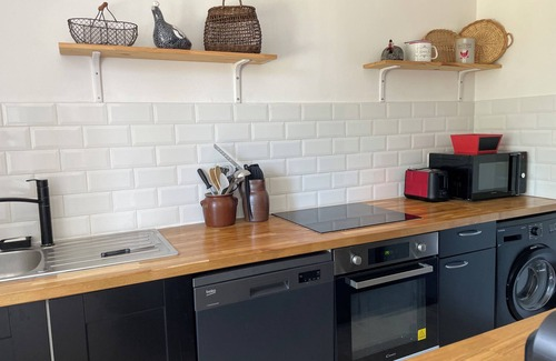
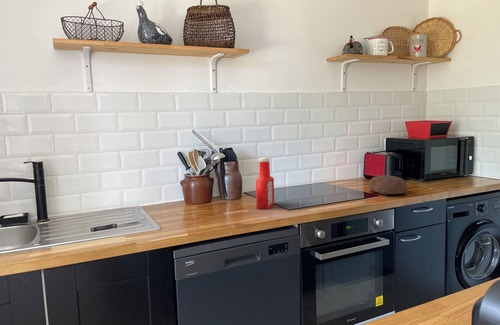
+ decorative bowl [368,174,408,196]
+ soap bottle [255,157,275,210]
